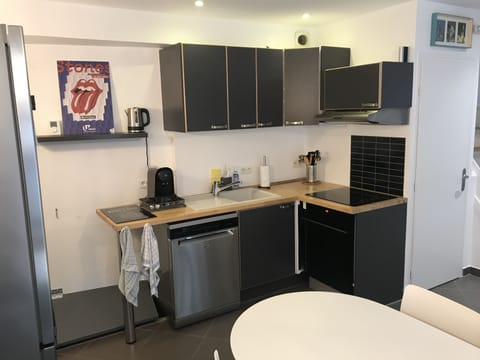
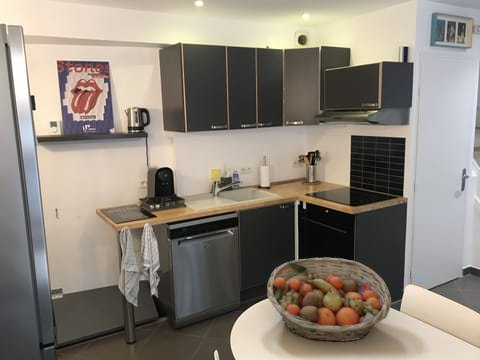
+ fruit basket [266,257,392,342]
